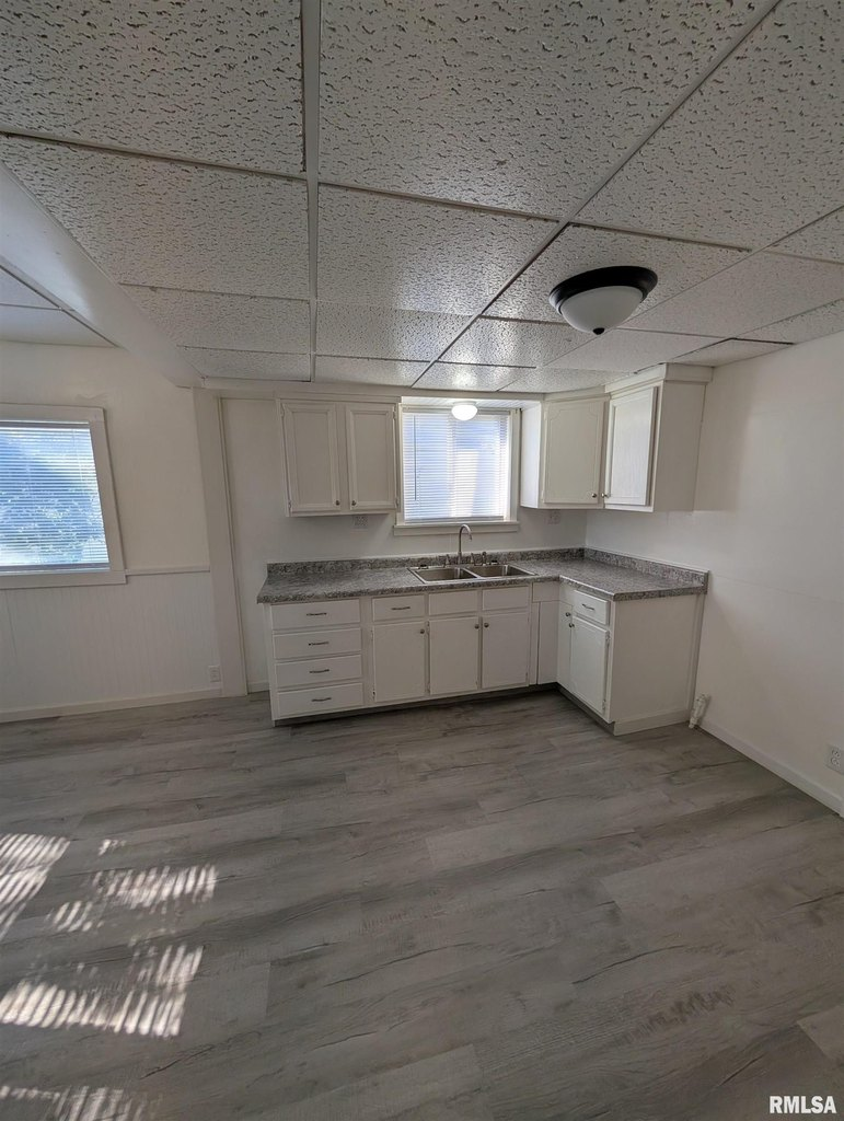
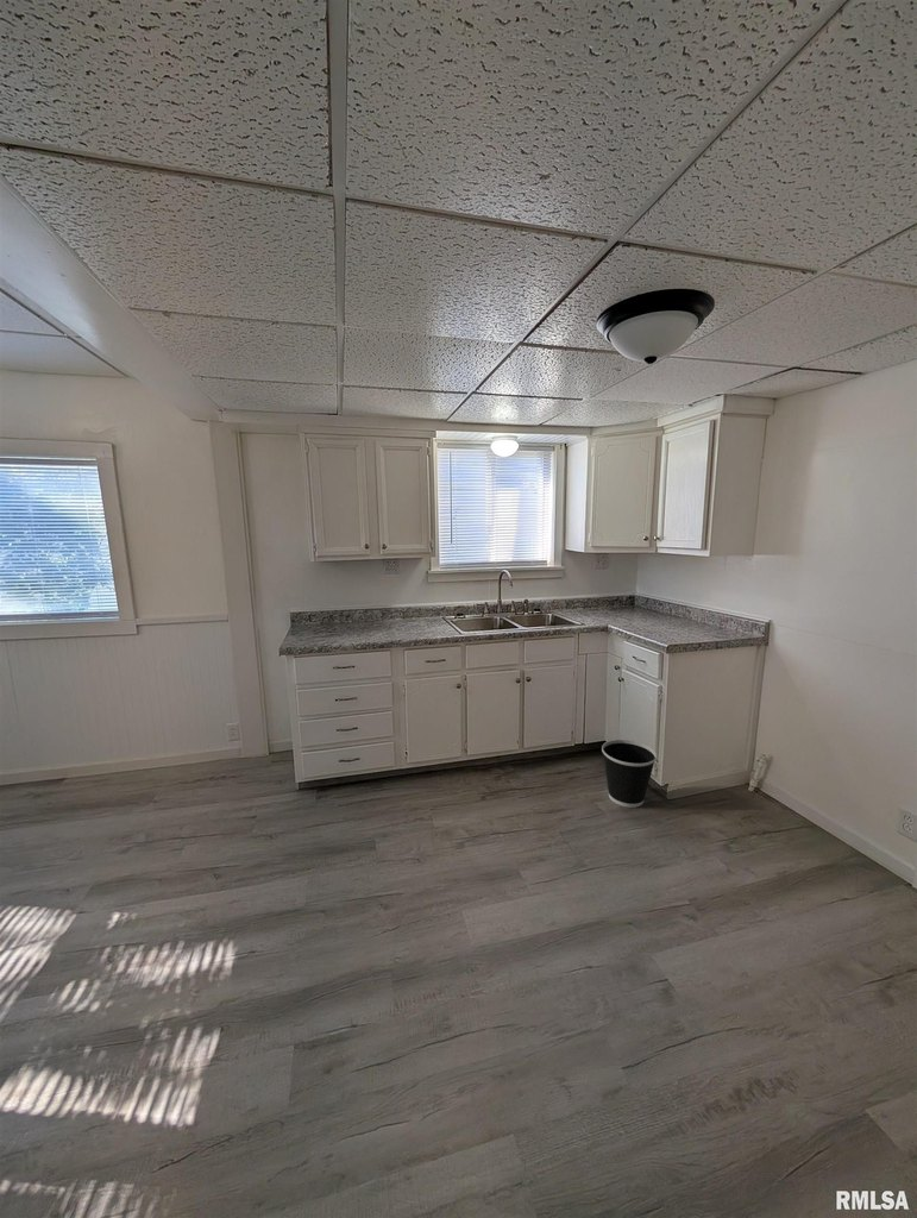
+ wastebasket [601,739,658,809]
